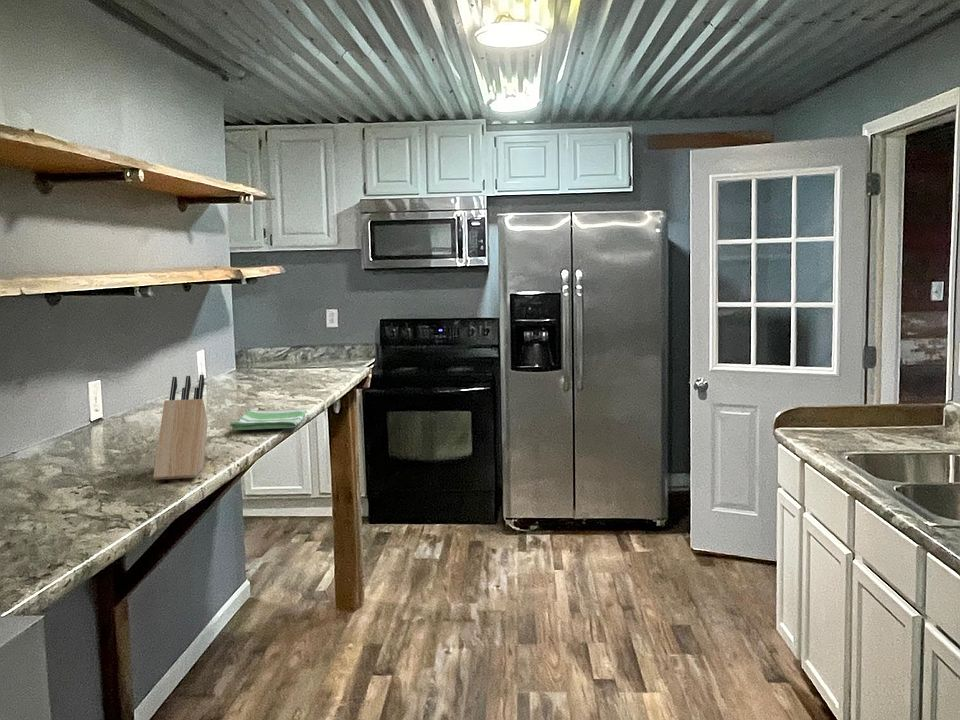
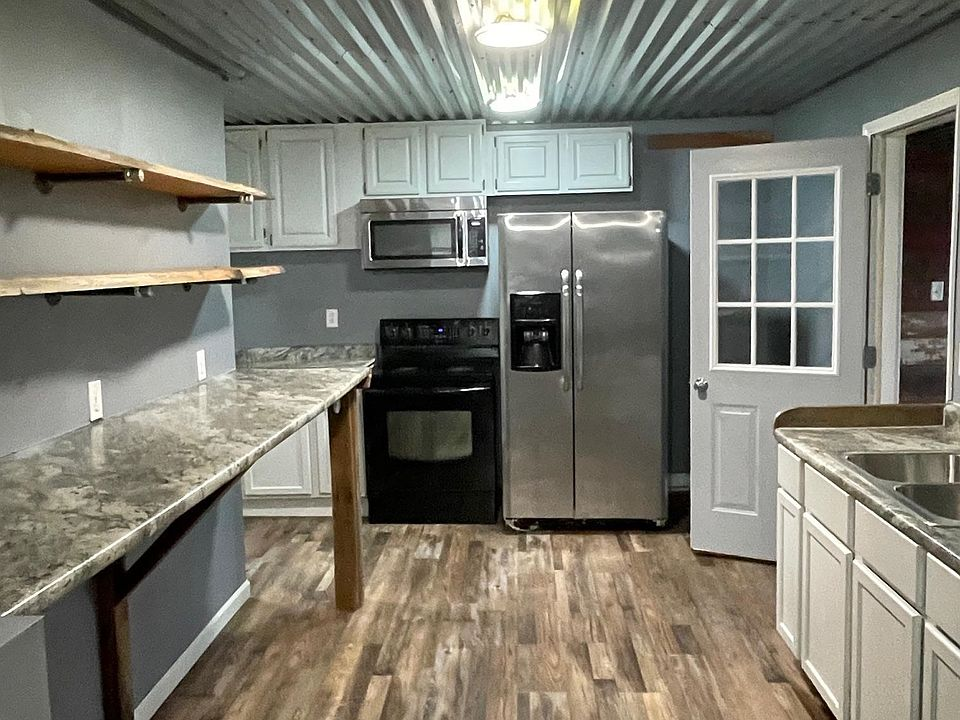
- dish towel [228,408,307,431]
- knife block [152,374,209,481]
